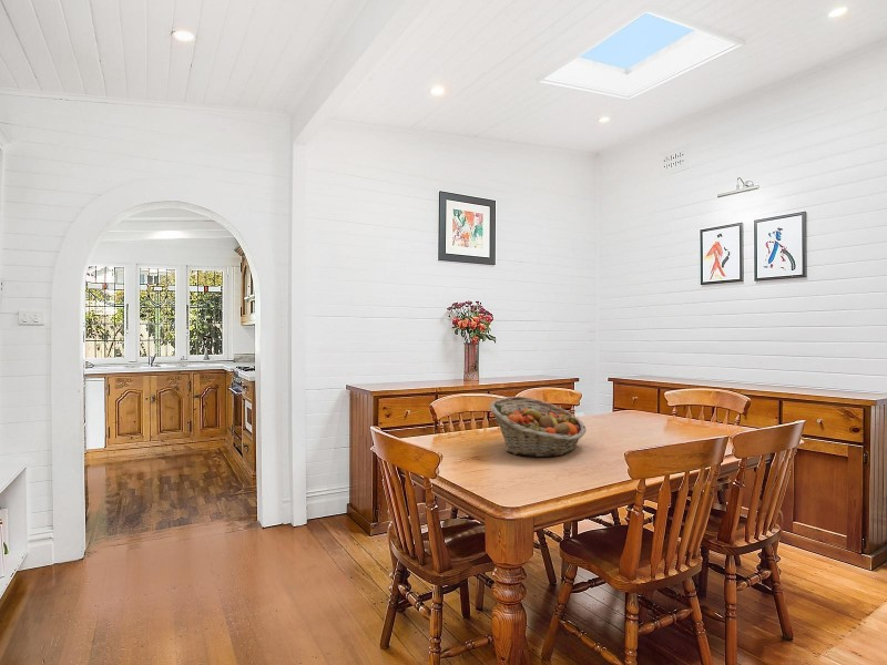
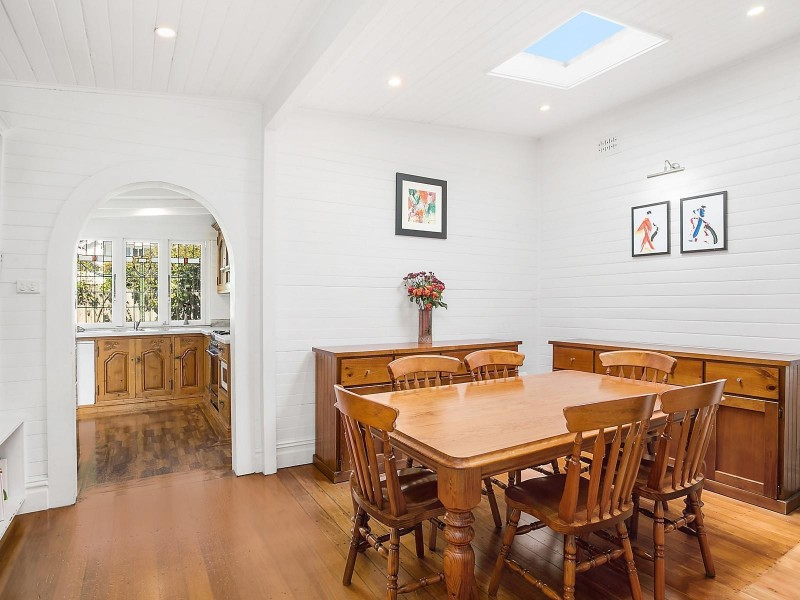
- fruit basket [488,396,588,458]
